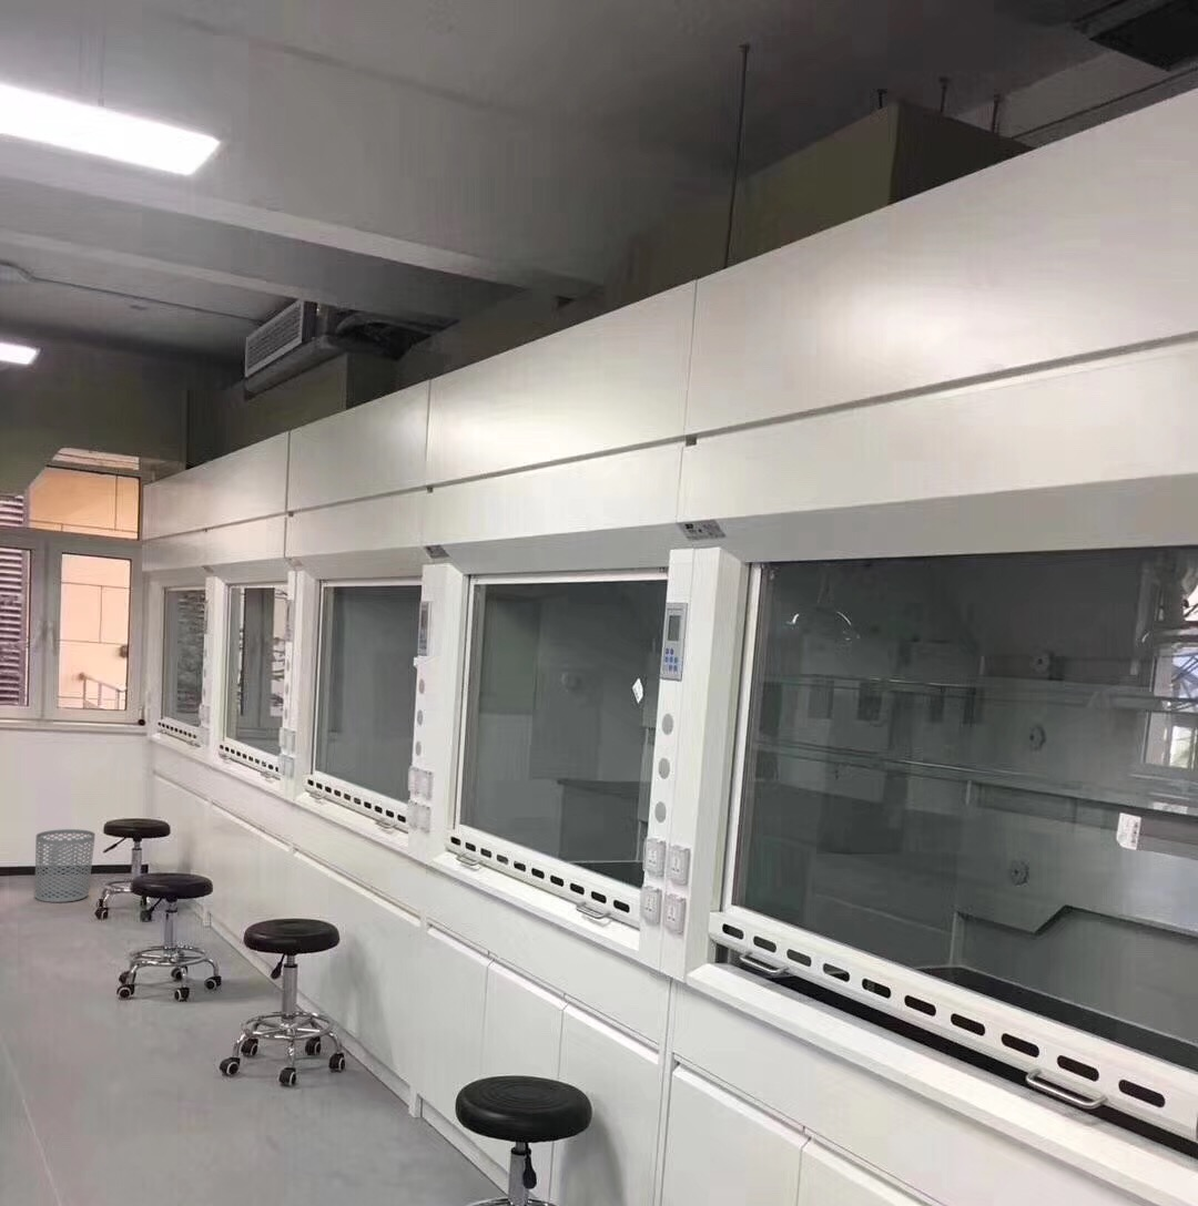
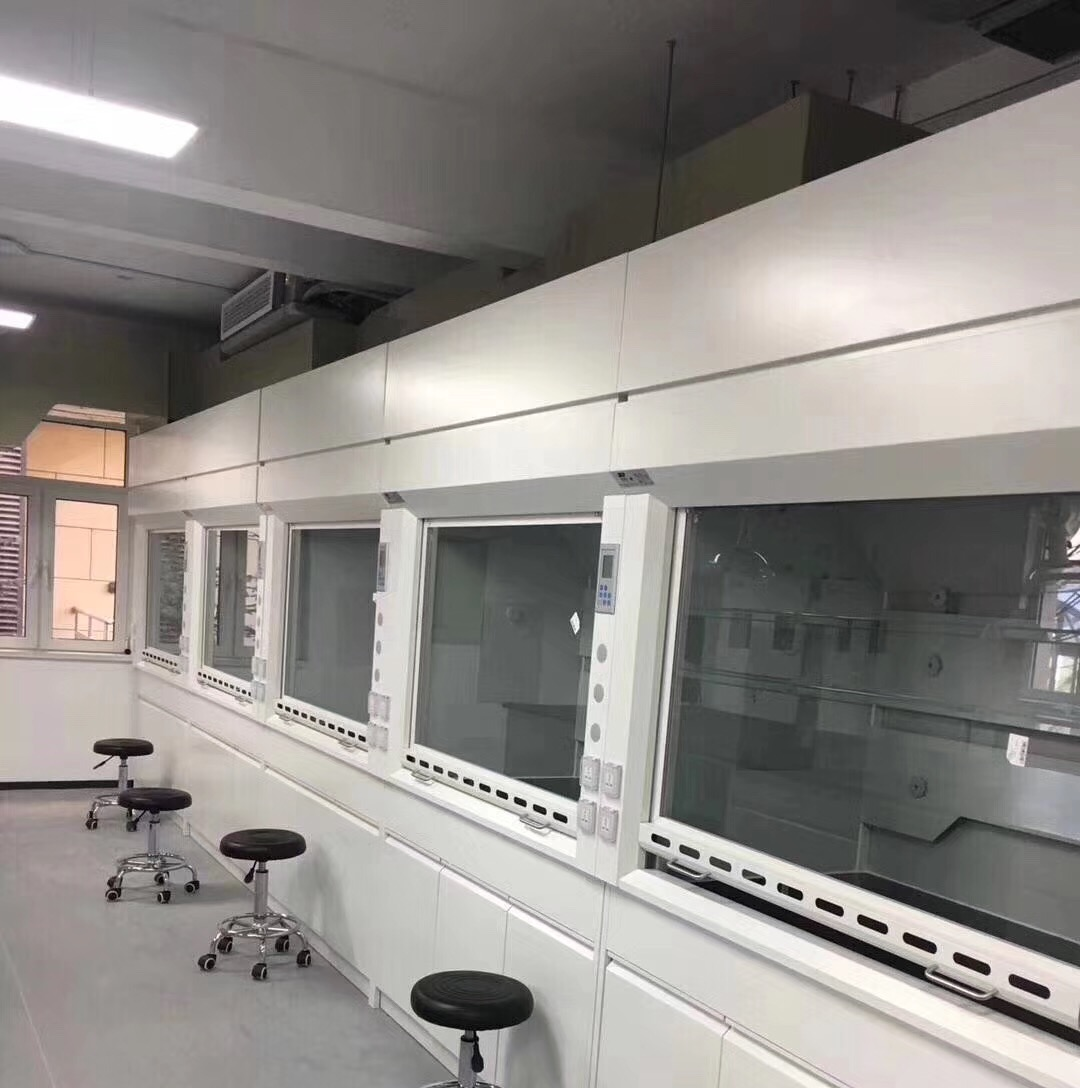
- waste bin [34,828,97,903]
